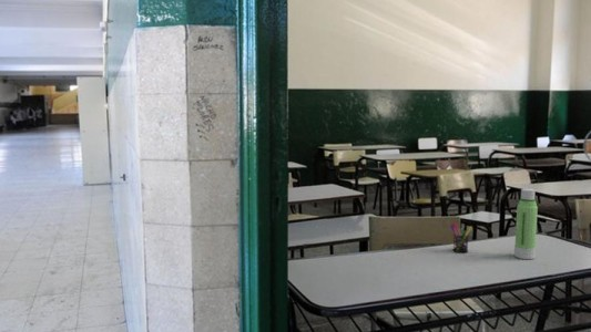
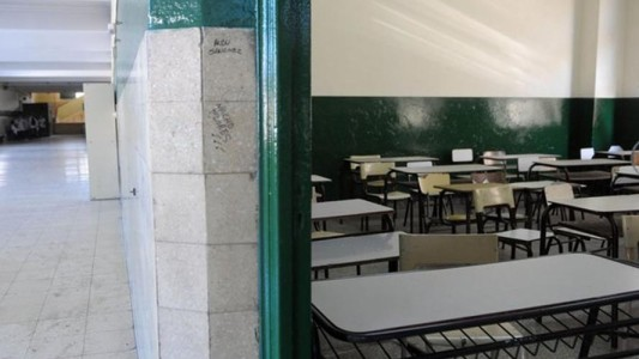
- pen holder [449,220,473,253]
- water bottle [513,187,539,260]
